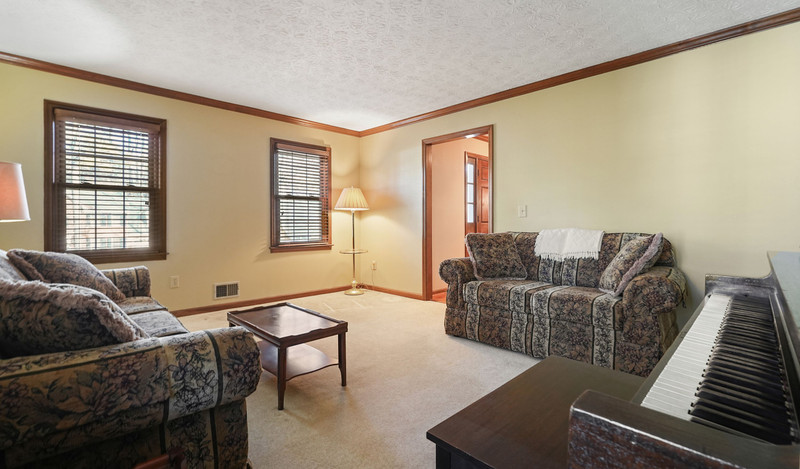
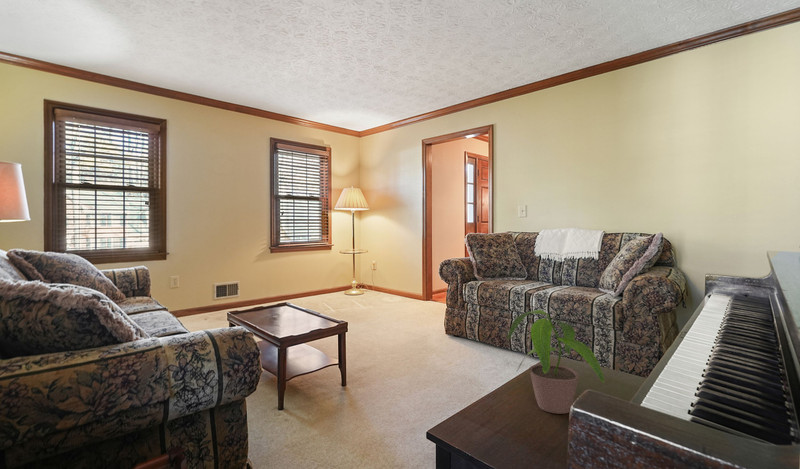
+ potted plant [506,309,606,415]
